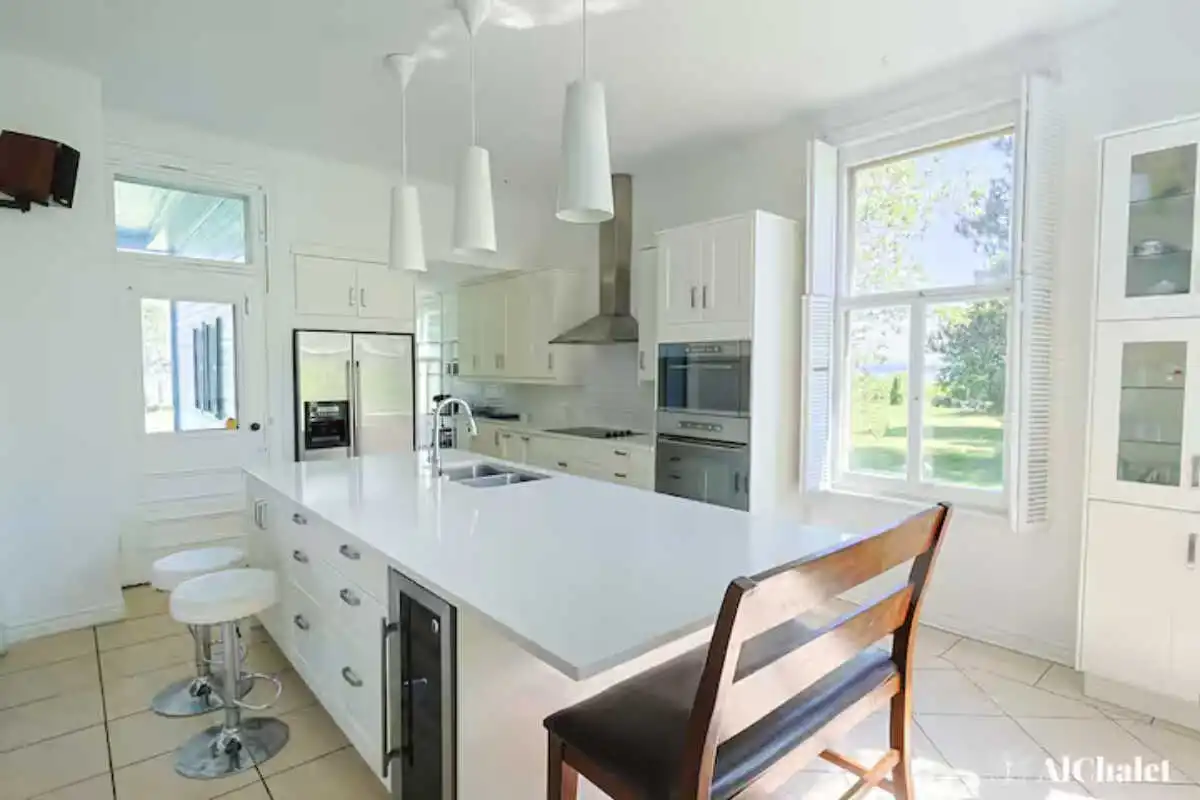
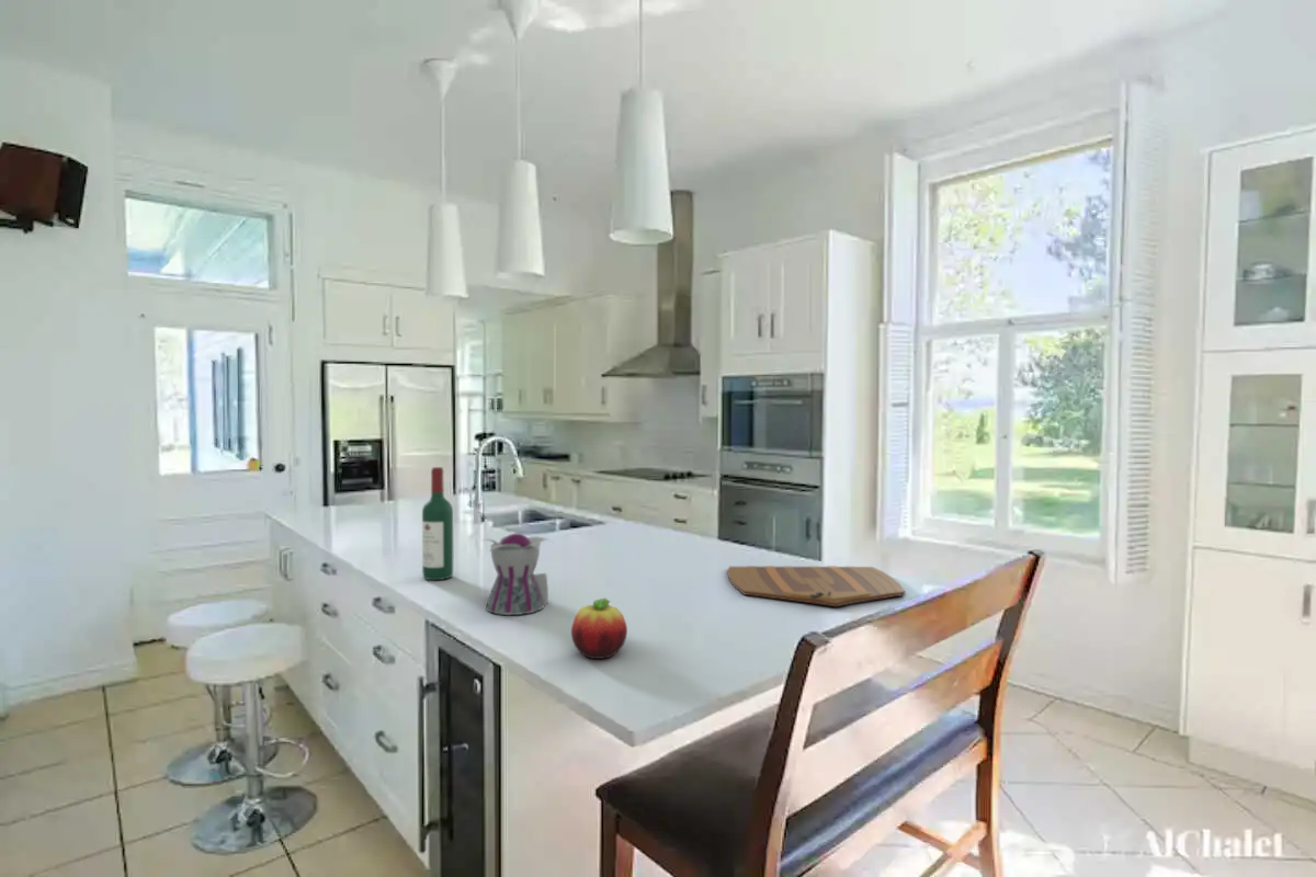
+ wine bottle [421,466,454,581]
+ fruit [570,596,628,660]
+ cutting board [727,565,906,607]
+ teapot [479,533,553,616]
